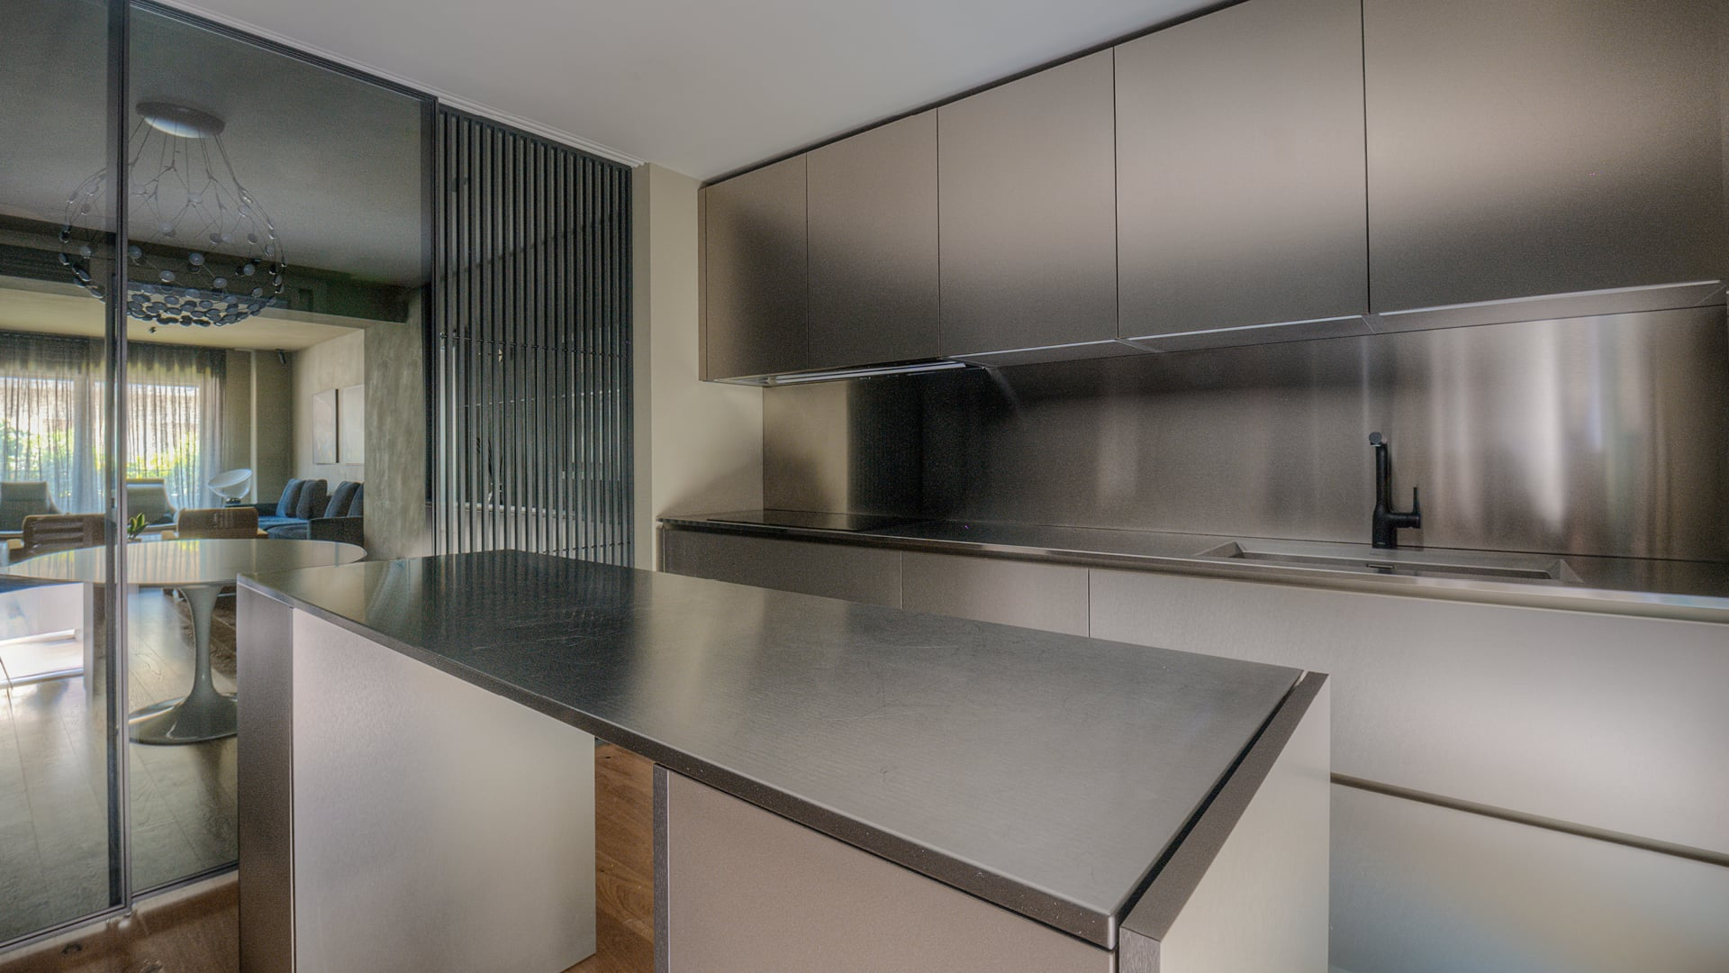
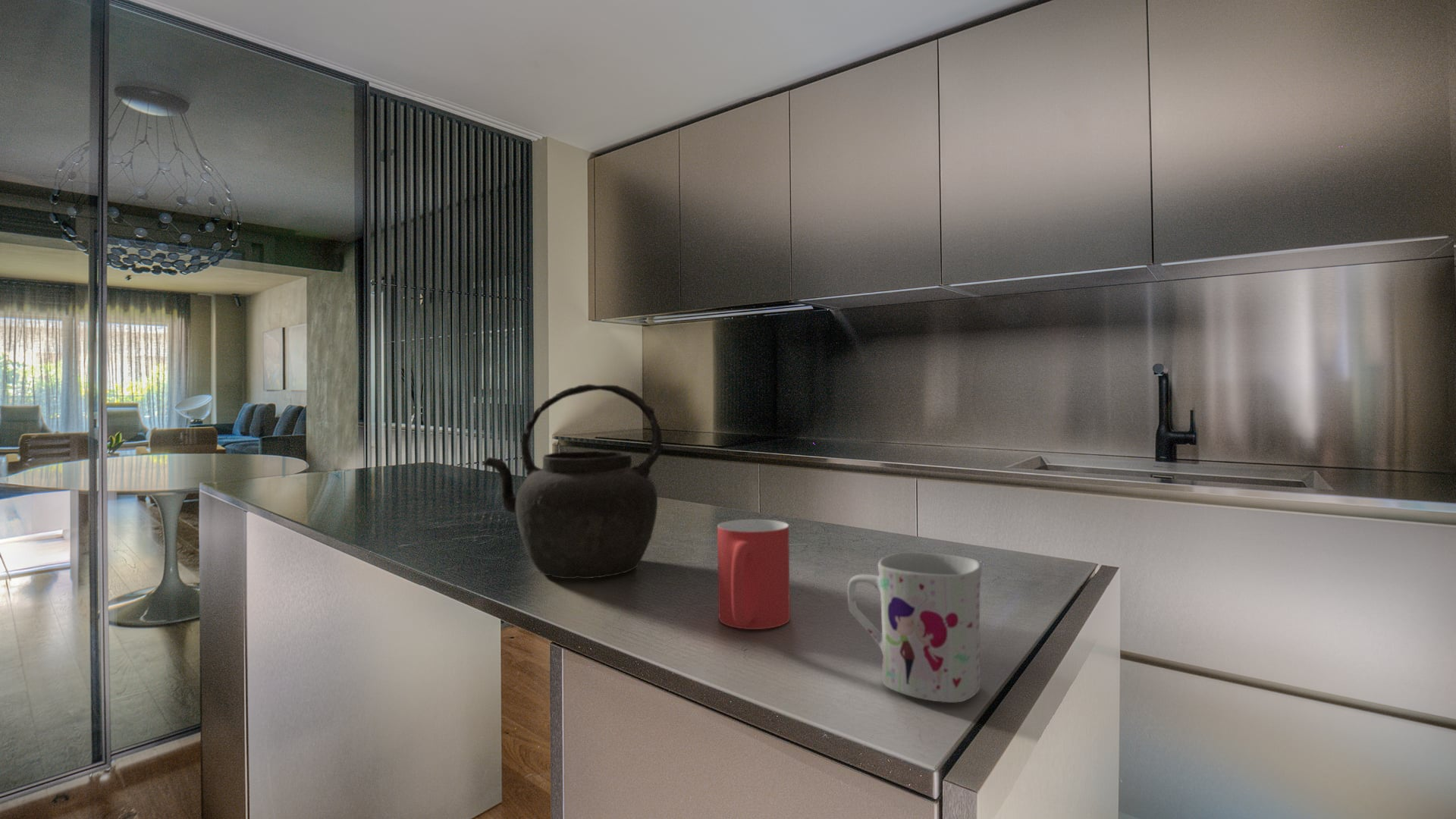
+ mug [717,519,791,630]
+ mug [847,551,982,703]
+ kettle [481,383,663,579]
